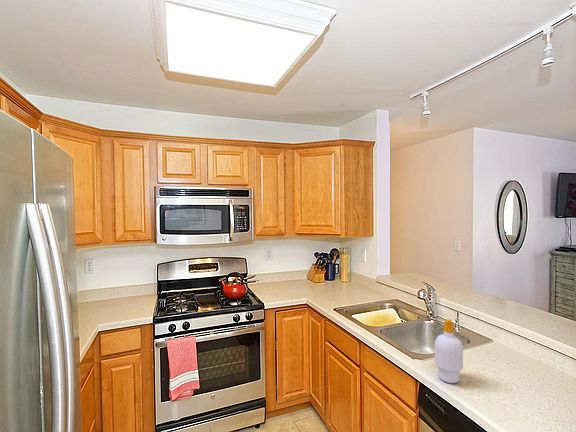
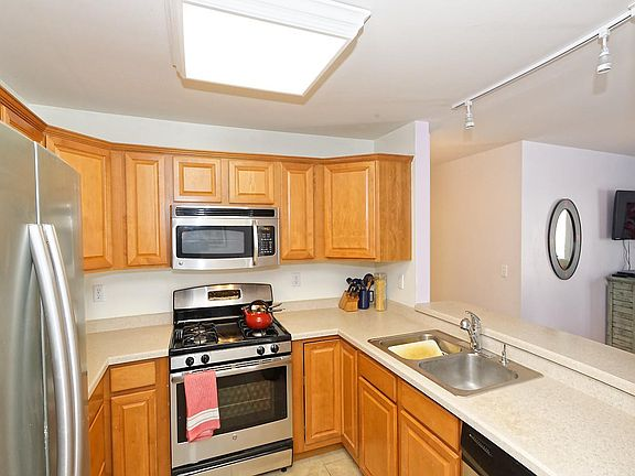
- soap bottle [434,318,464,384]
